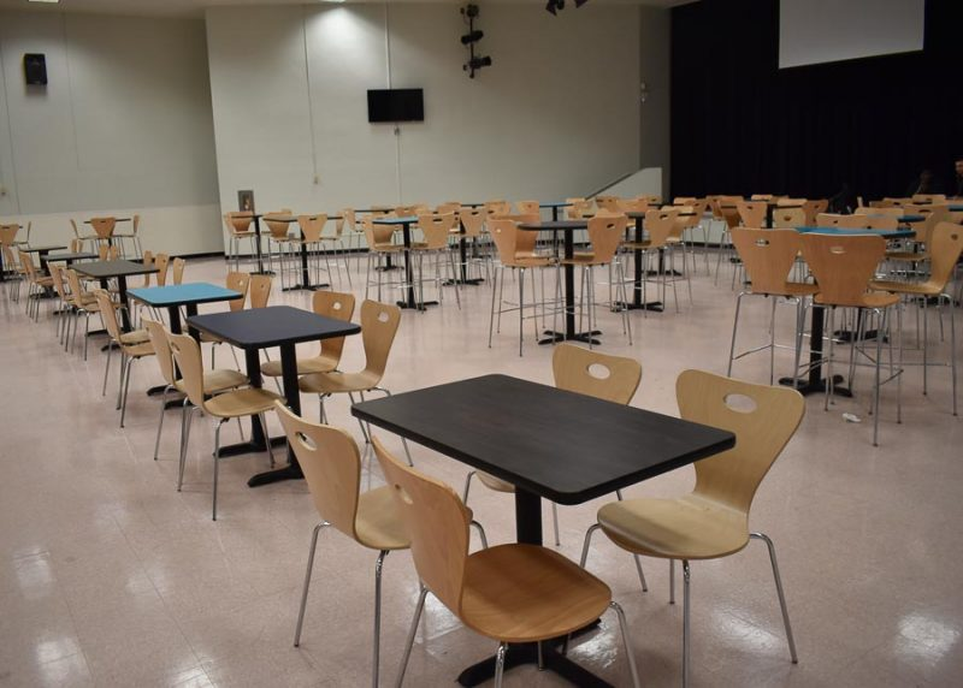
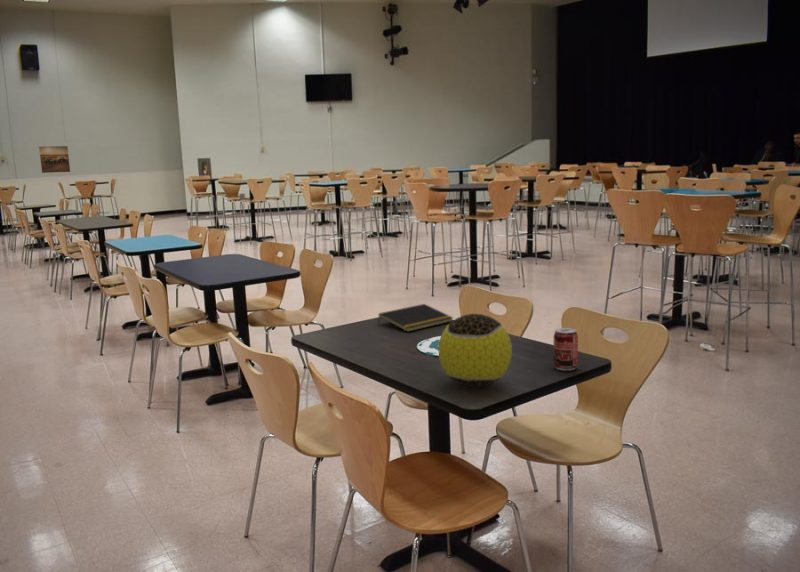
+ plate [415,335,441,357]
+ beverage can [552,327,579,372]
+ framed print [38,145,71,174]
+ decorative ball [438,313,513,388]
+ notepad [377,303,454,333]
